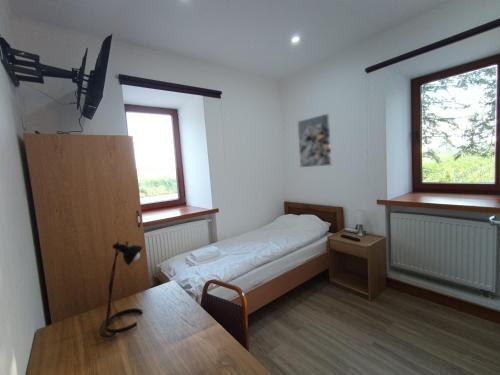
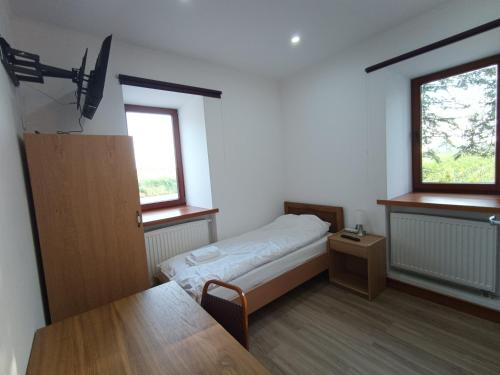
- desk lamp [98,241,144,339]
- wall art [297,113,332,168]
